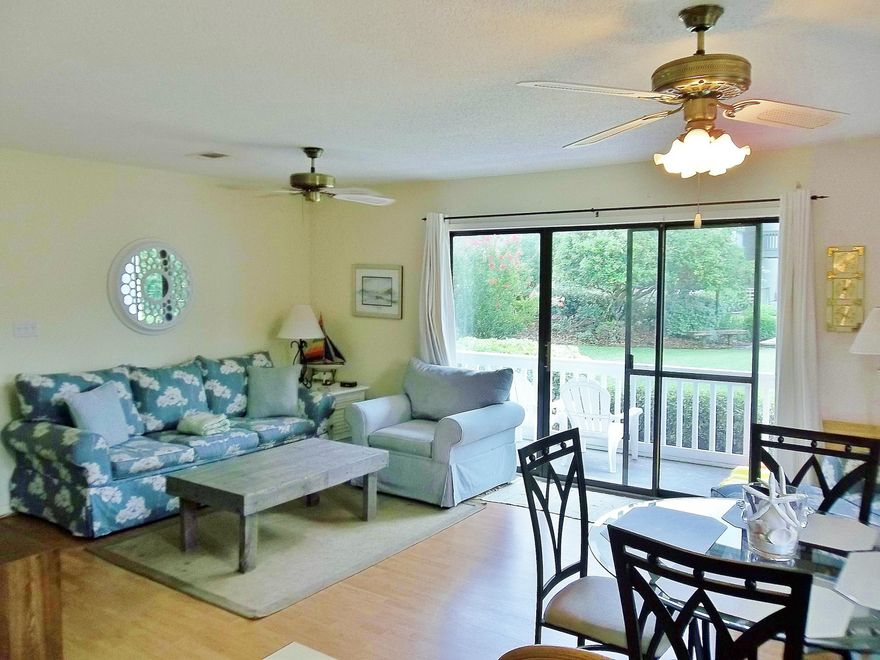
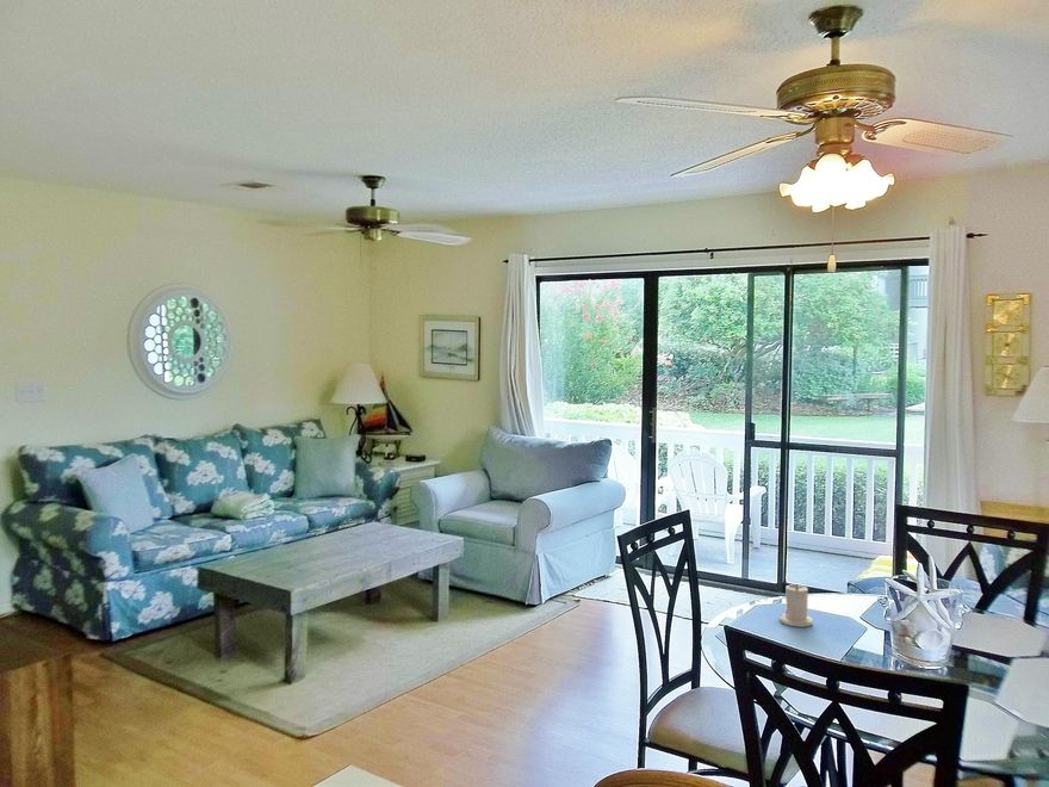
+ candle [778,583,813,628]
